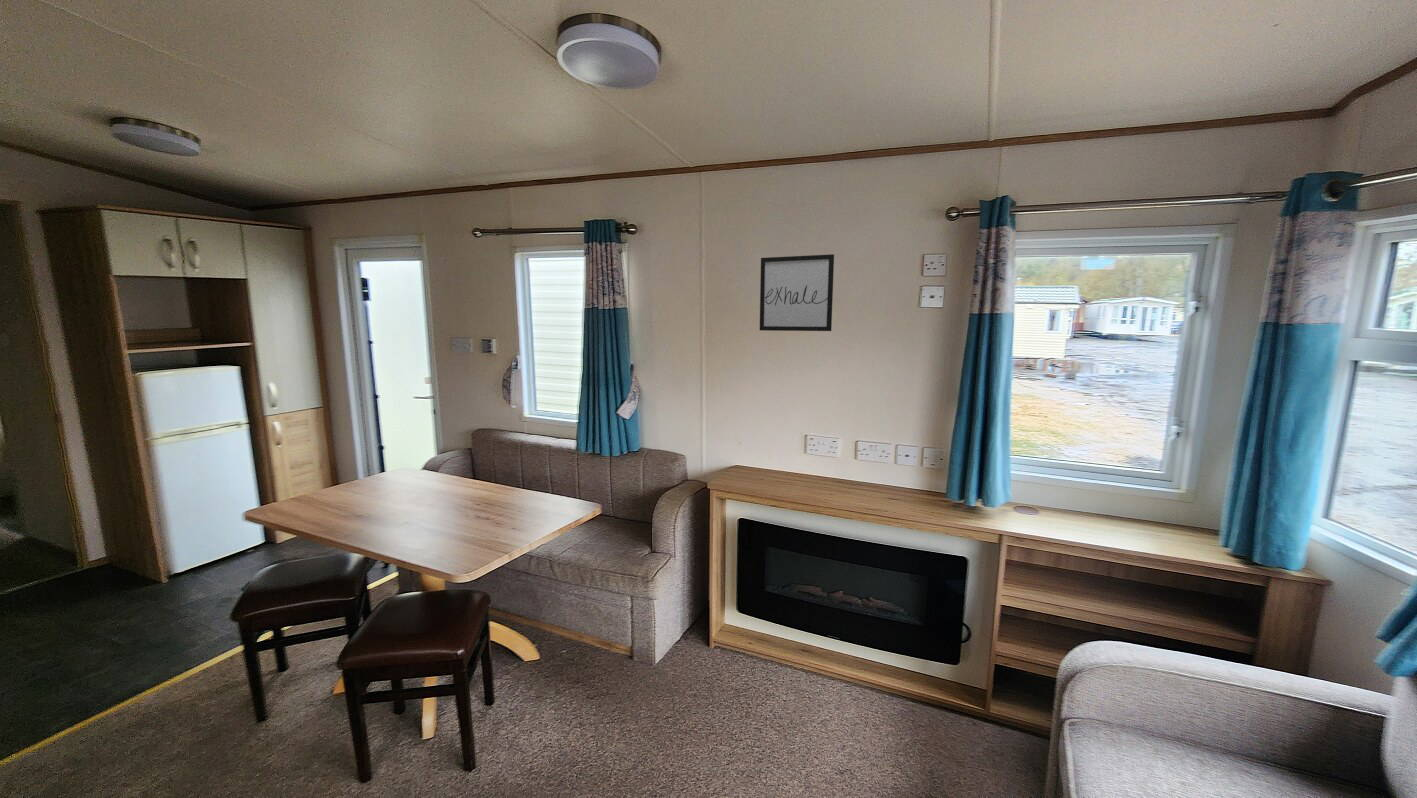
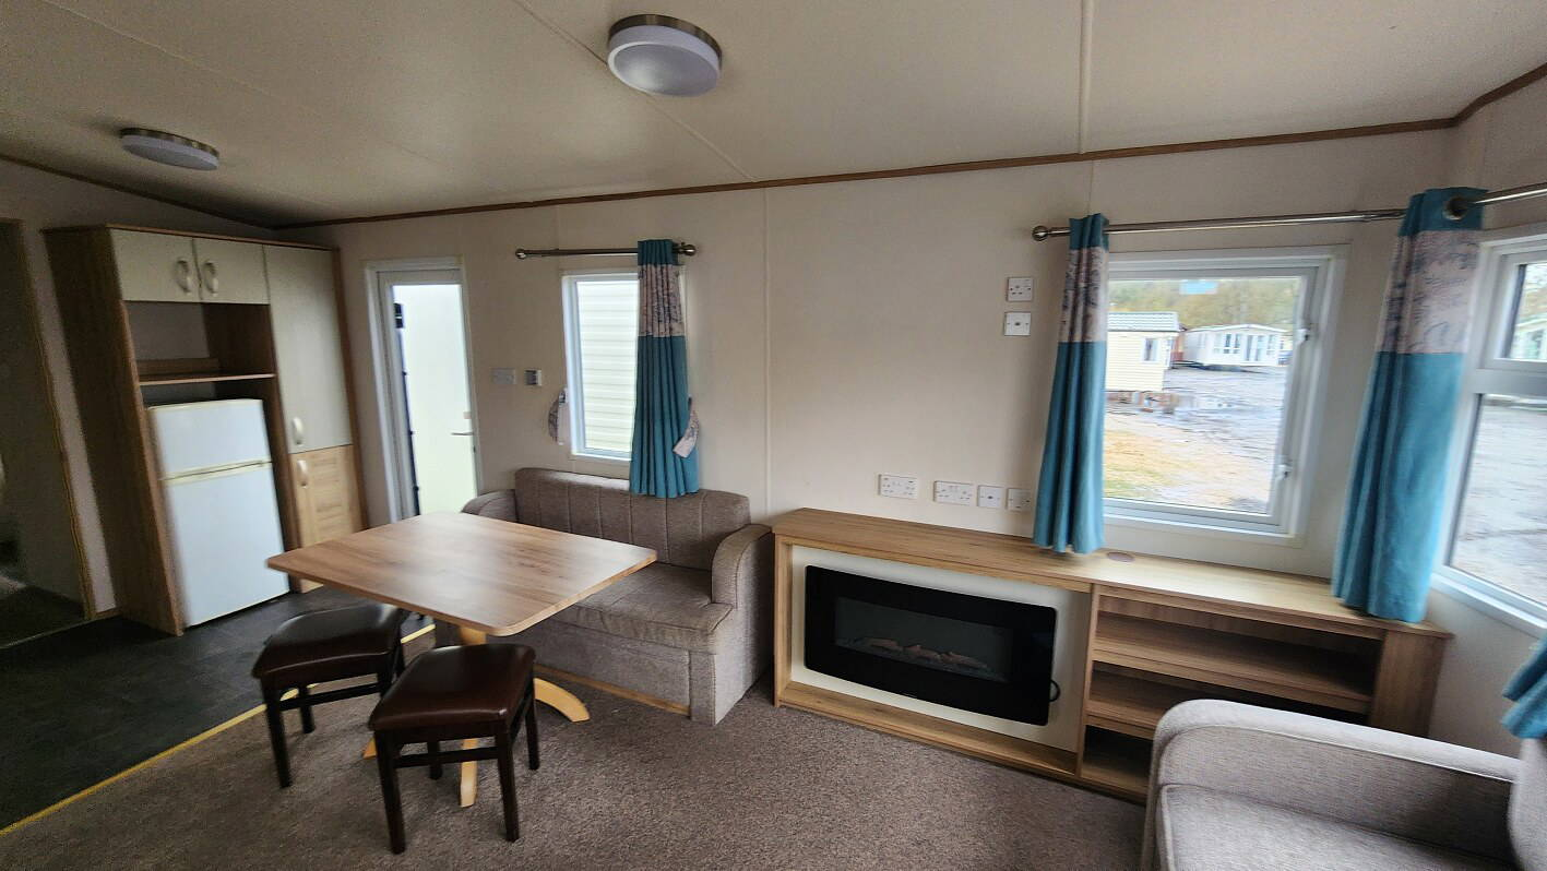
- wall art [759,253,835,332]
